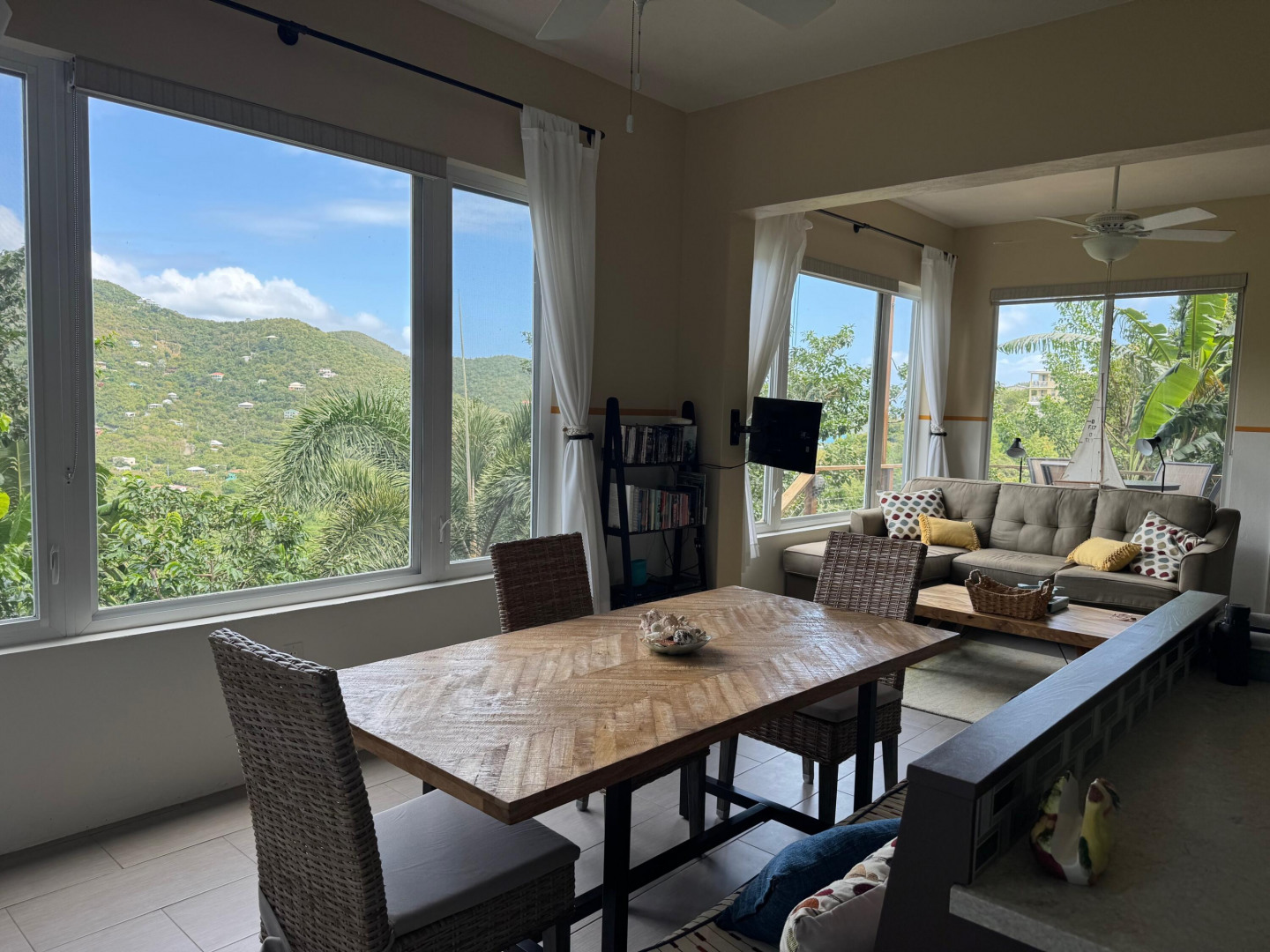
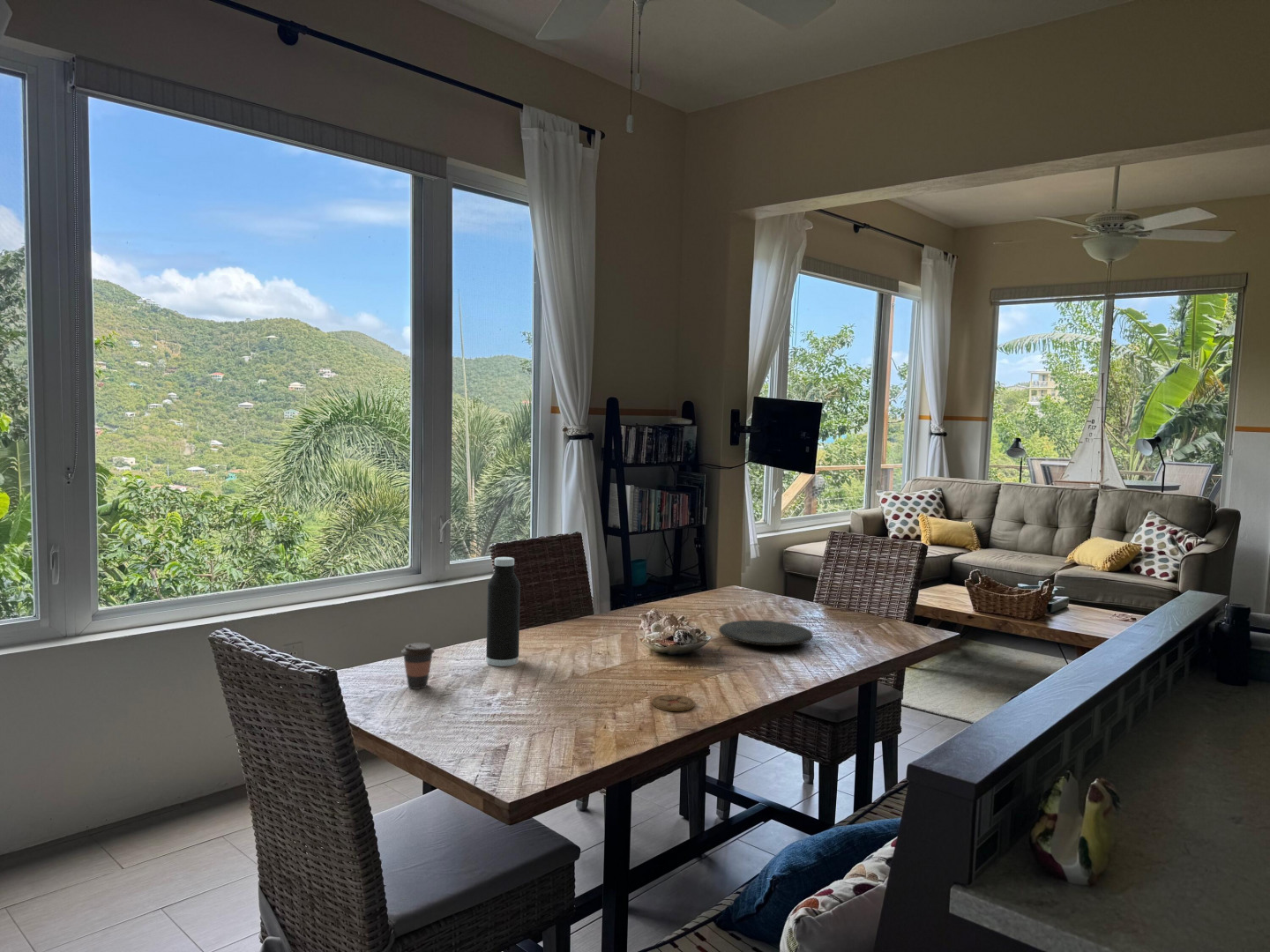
+ coffee cup [400,642,436,690]
+ water bottle [485,556,521,667]
+ coaster [651,694,696,712]
+ plate [718,619,814,647]
